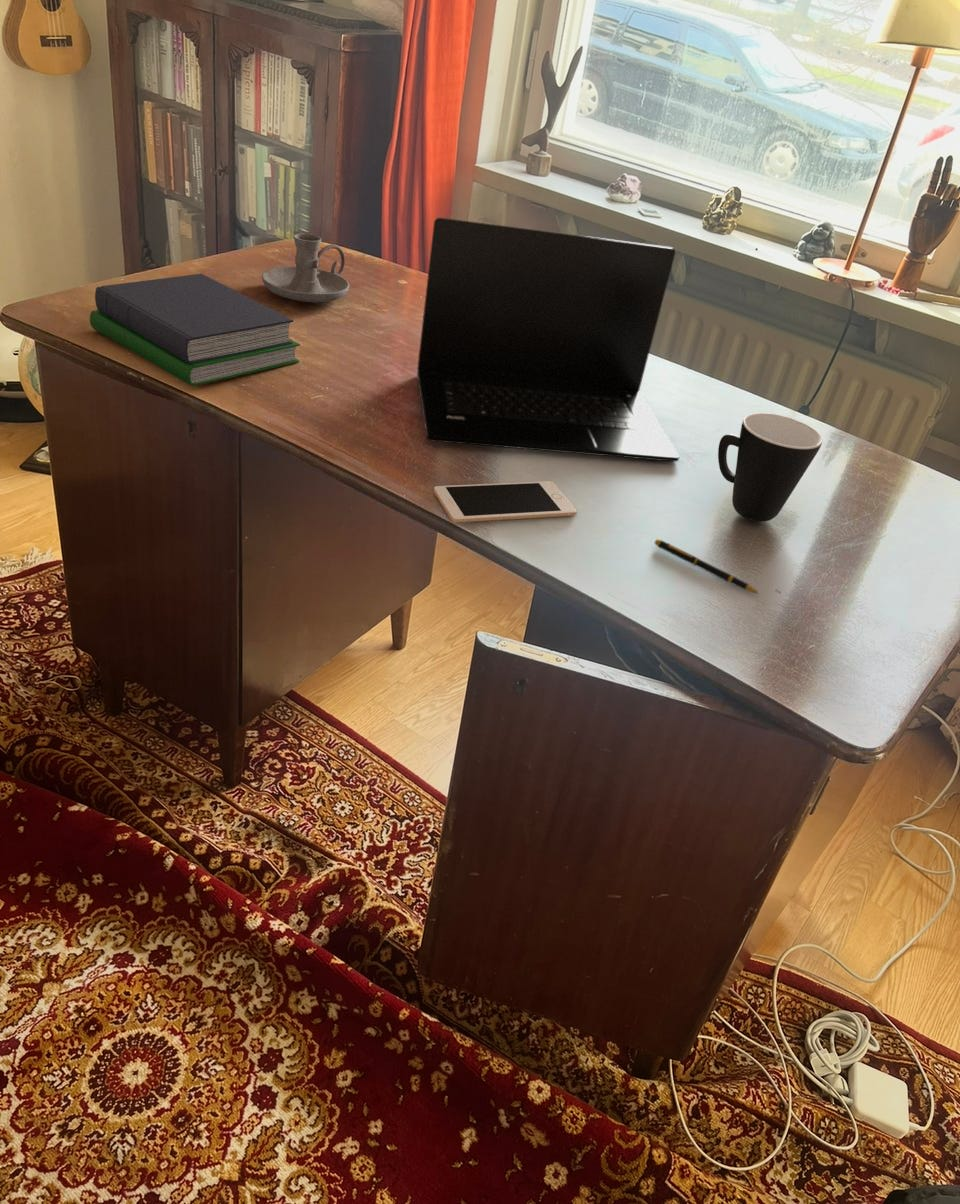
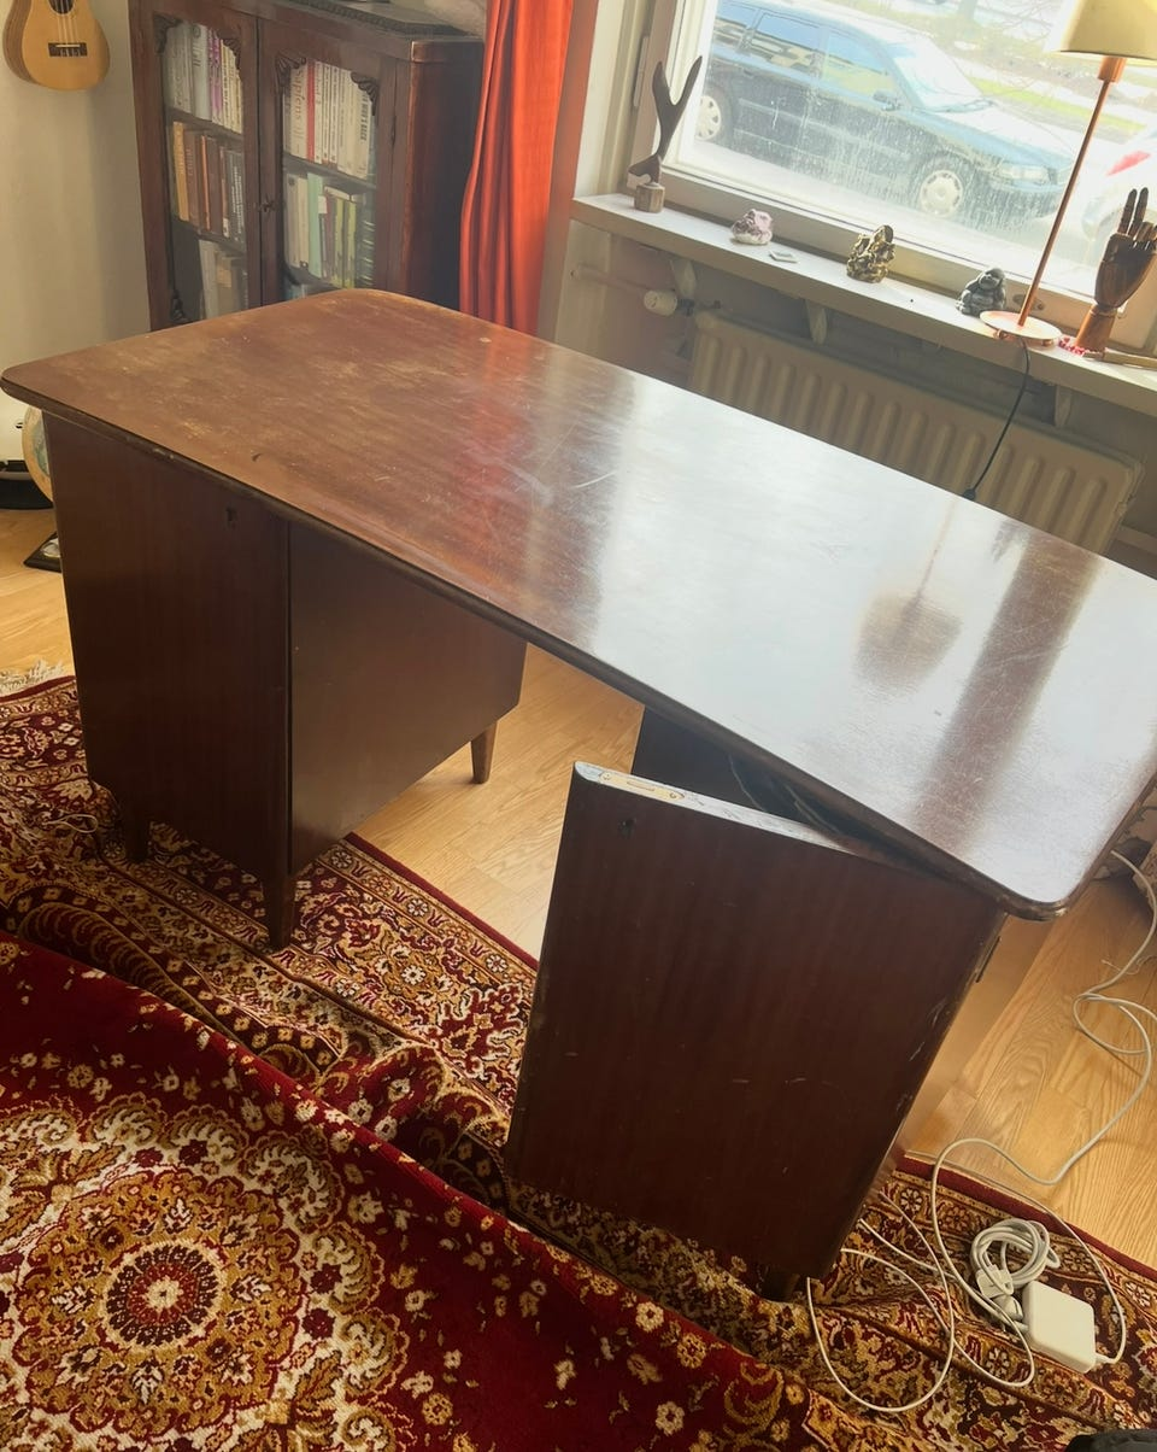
- laptop [416,217,681,463]
- candle holder [261,233,350,303]
- pen [654,538,760,594]
- book [89,273,301,387]
- cell phone [433,480,578,524]
- mug [717,412,823,523]
